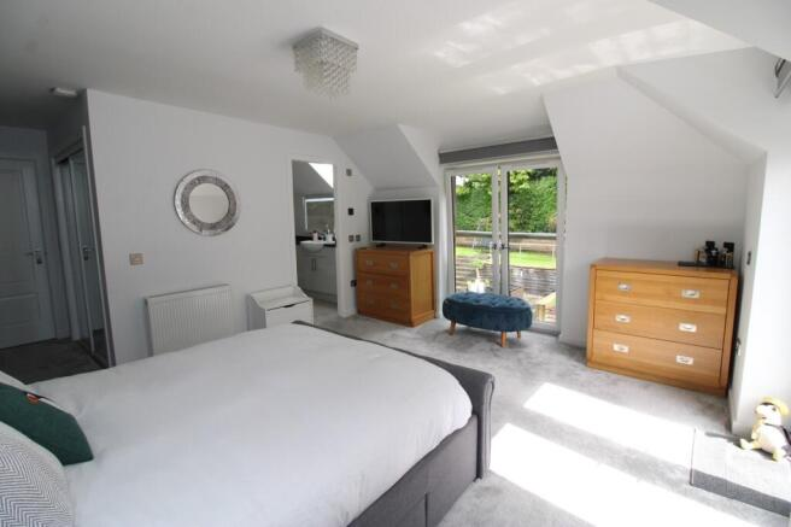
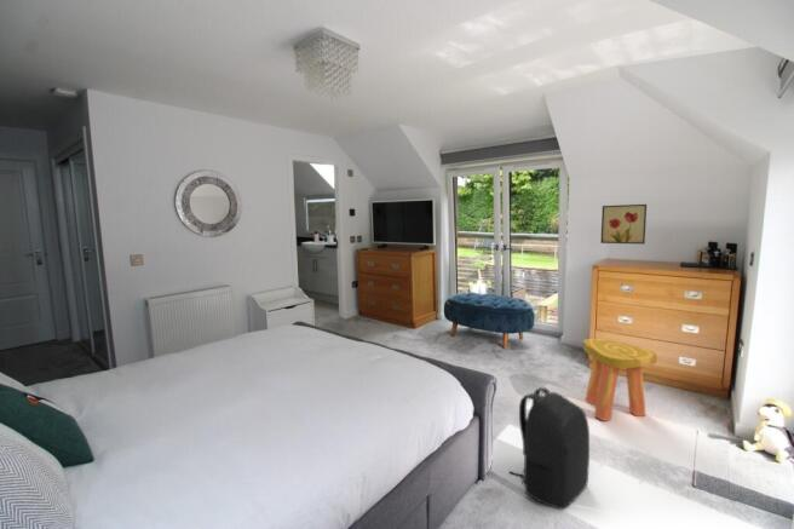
+ wall art [599,203,648,246]
+ stool [582,338,658,422]
+ backpack [508,386,591,511]
